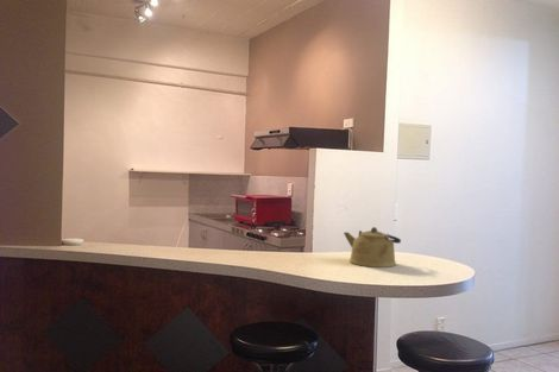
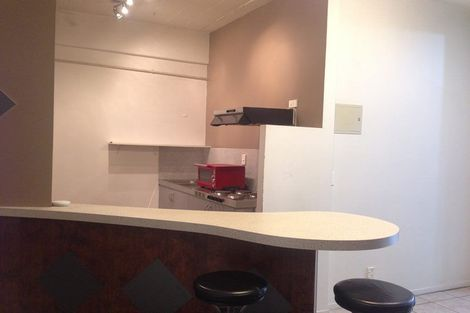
- kettle [343,226,402,269]
